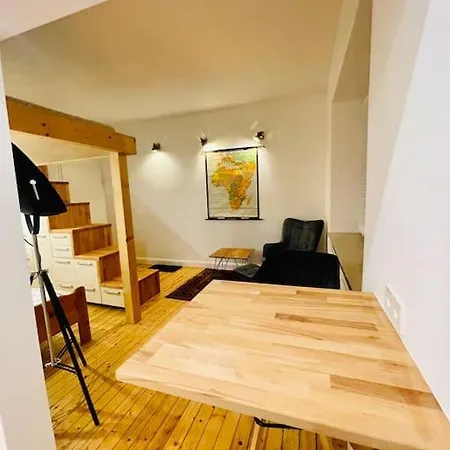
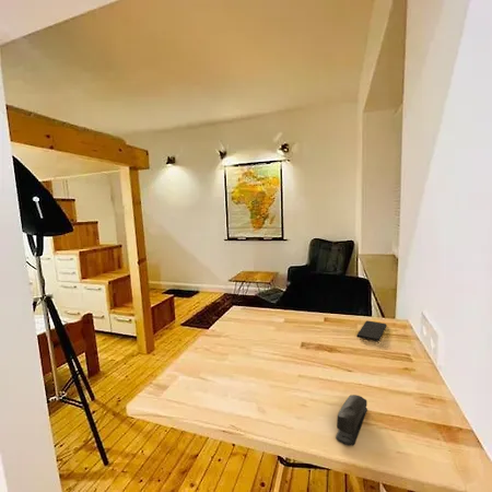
+ stapler [335,394,368,447]
+ smartphone [356,319,388,342]
